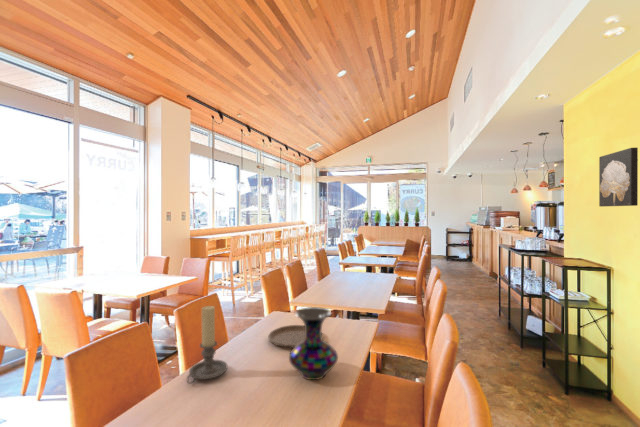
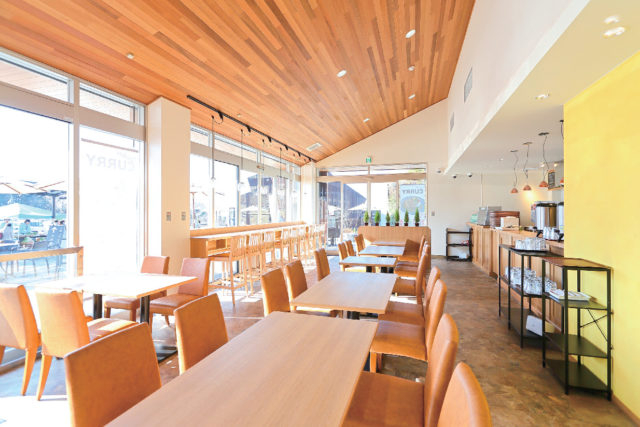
- plate [267,324,323,348]
- candle holder [186,305,228,385]
- wall art [598,147,639,207]
- vase [288,306,339,381]
